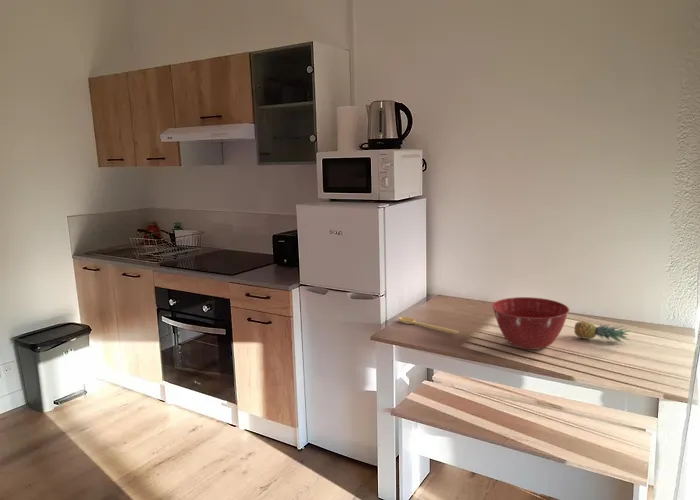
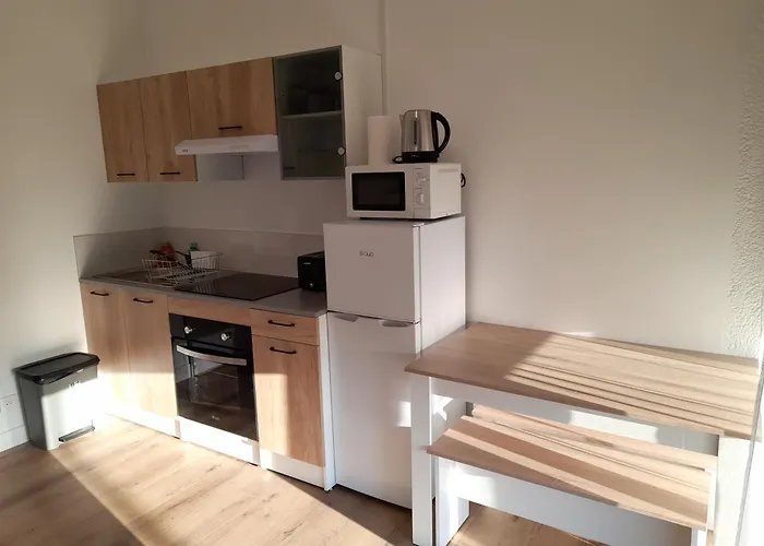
- fruit [573,320,632,345]
- mixing bowl [491,296,570,351]
- spoon [398,316,459,335]
